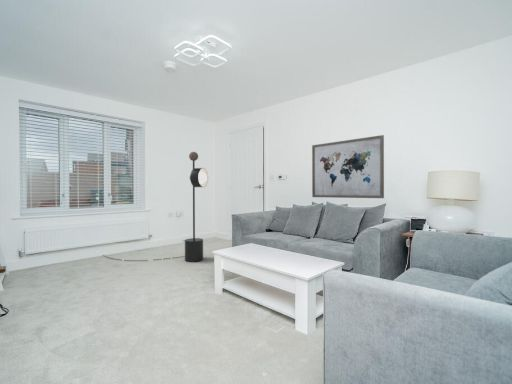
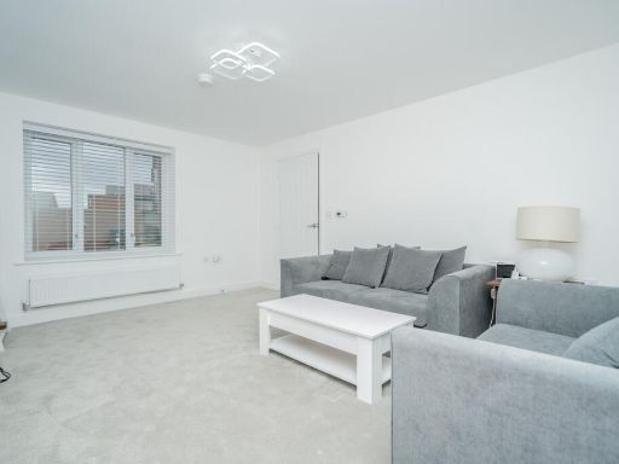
- wall art [311,134,385,199]
- floor lamp [102,151,209,263]
